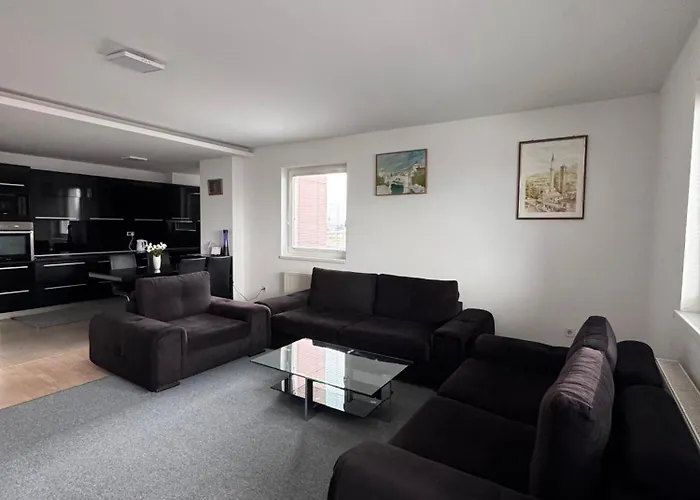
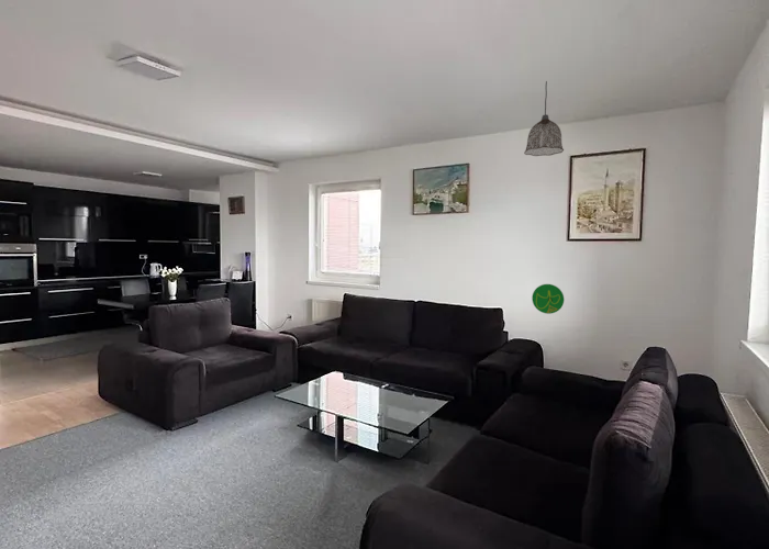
+ pendant lamp [523,80,565,157]
+ decorative plate [531,283,565,315]
